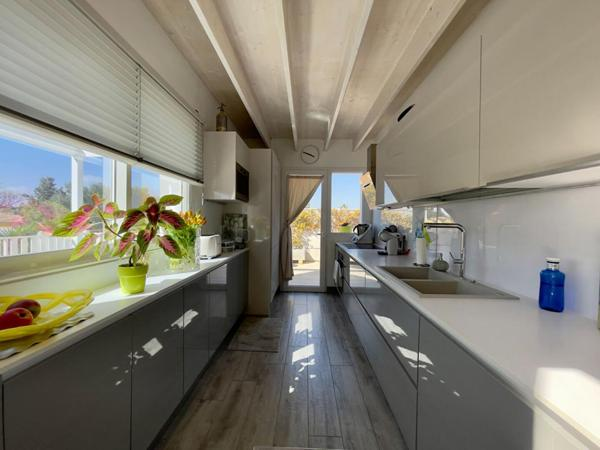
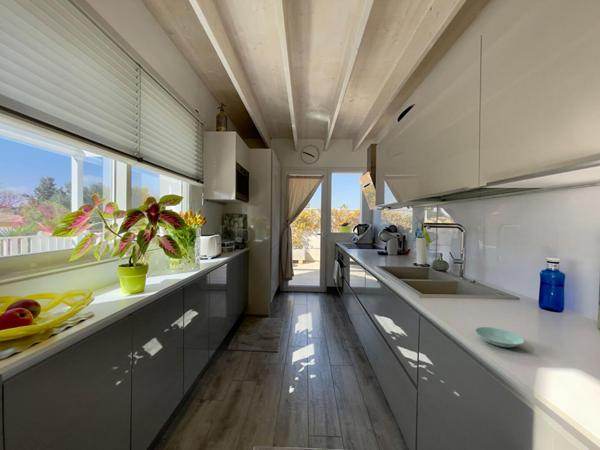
+ saucer [474,326,525,348]
